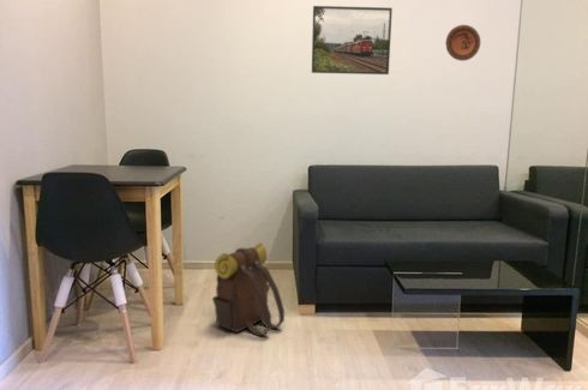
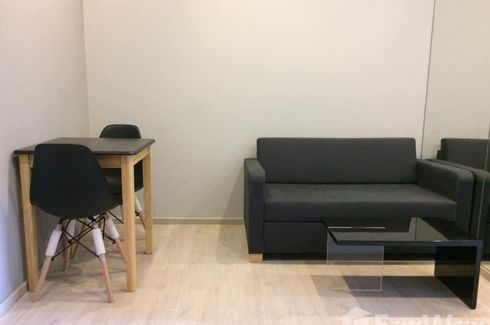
- decorative plate [444,24,481,62]
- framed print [311,5,394,76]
- backpack [211,241,286,337]
